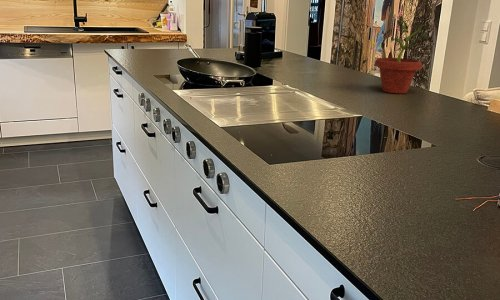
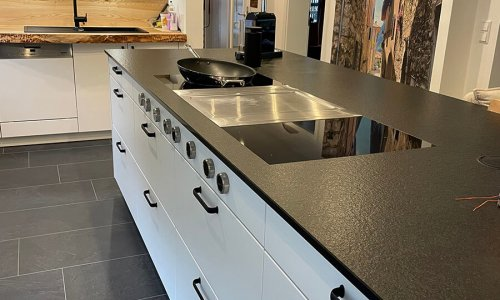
- potted plant [374,17,430,94]
